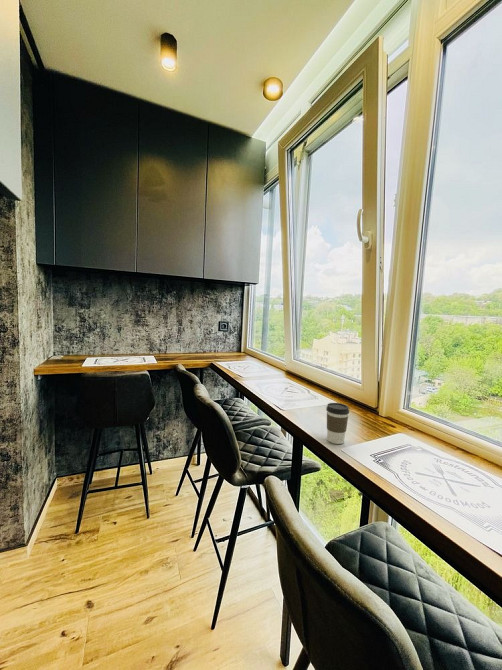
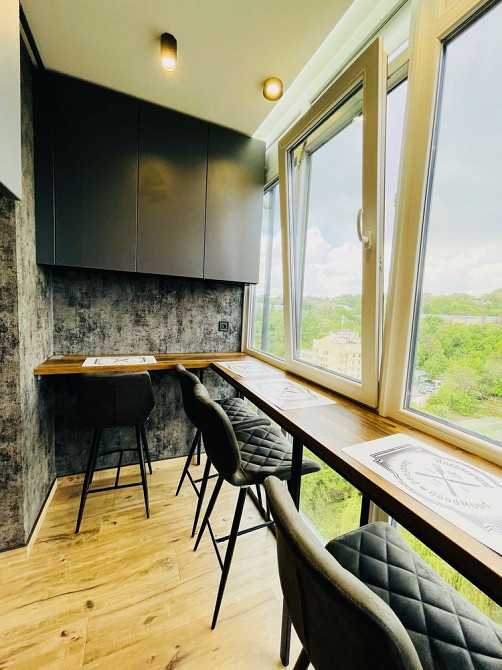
- coffee cup [325,402,350,445]
